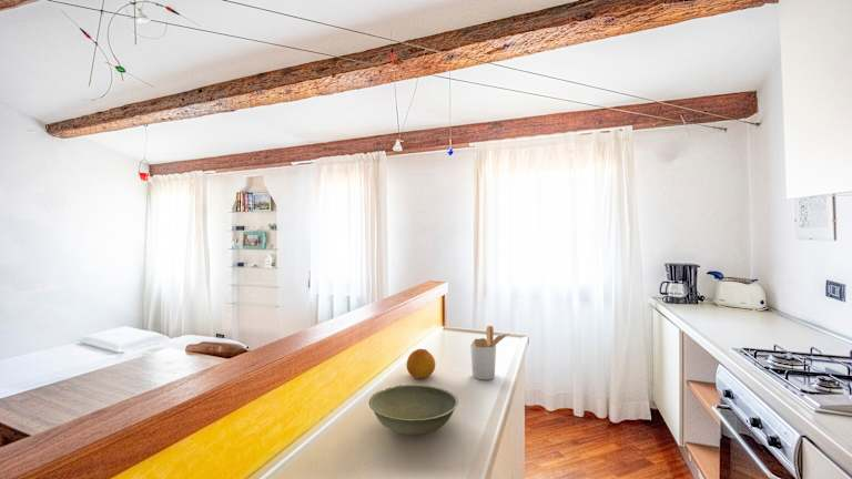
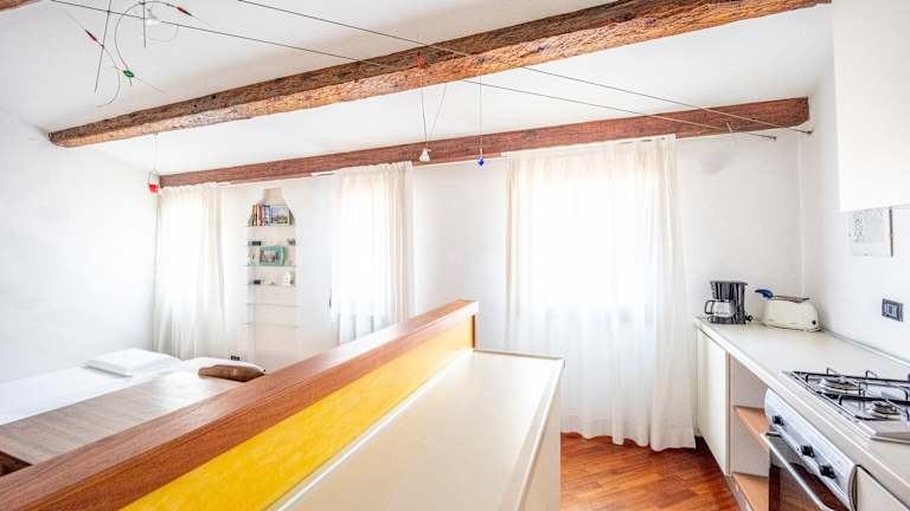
- utensil holder [469,325,509,381]
- bowl [368,384,459,436]
- fruit [405,348,436,379]
